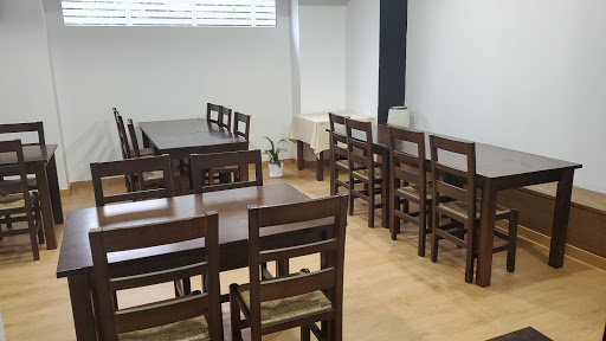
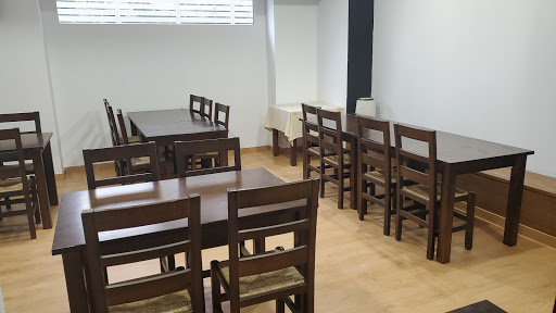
- house plant [262,136,291,179]
